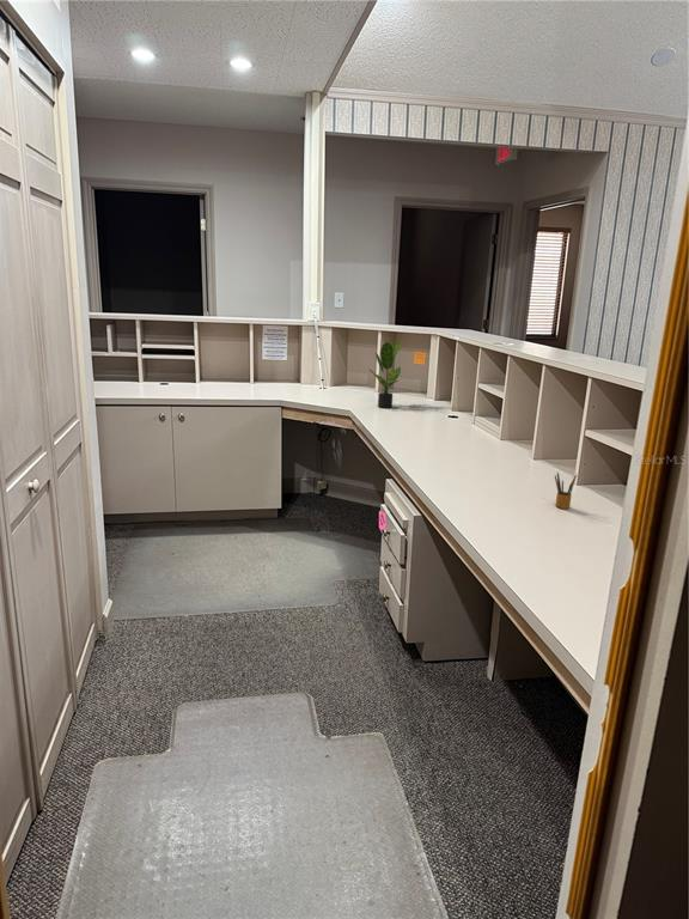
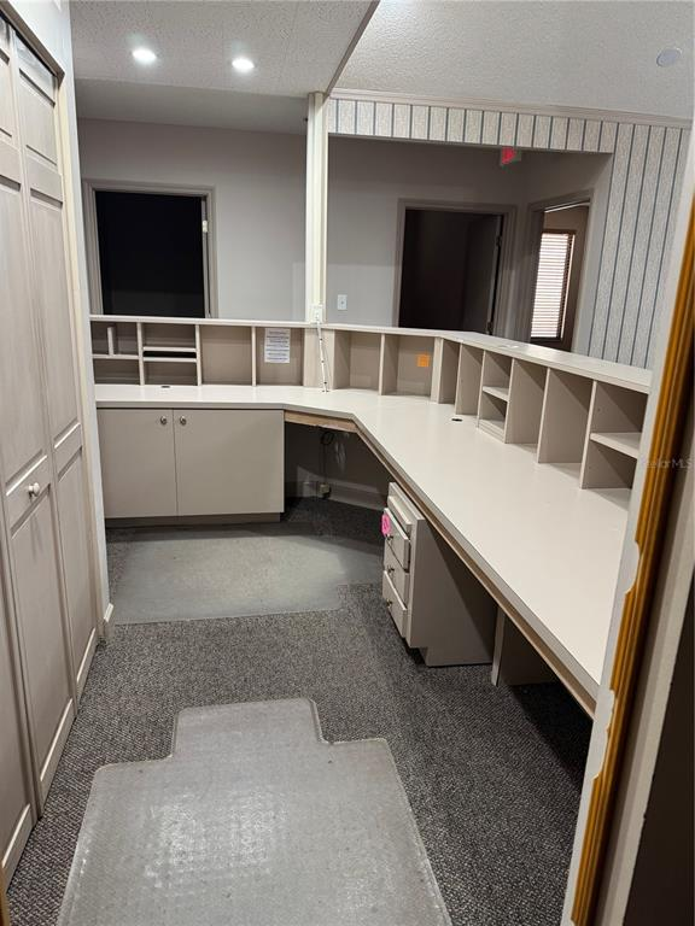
- potted plant [368,340,403,409]
- pencil box [554,471,578,510]
